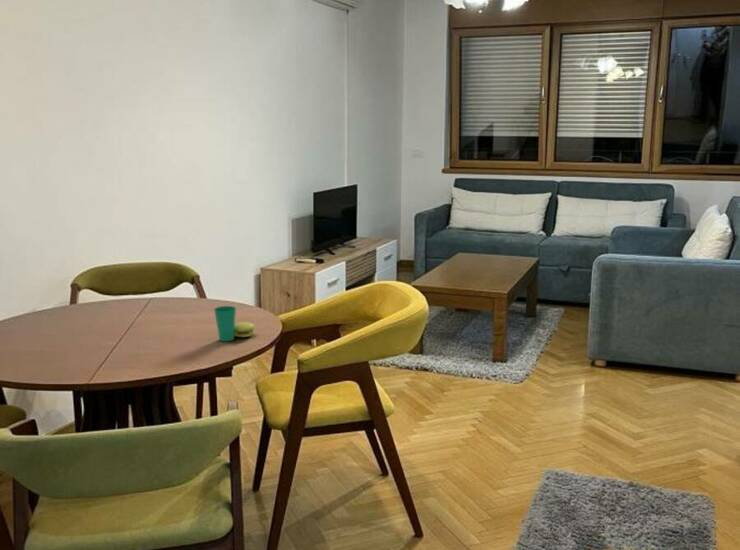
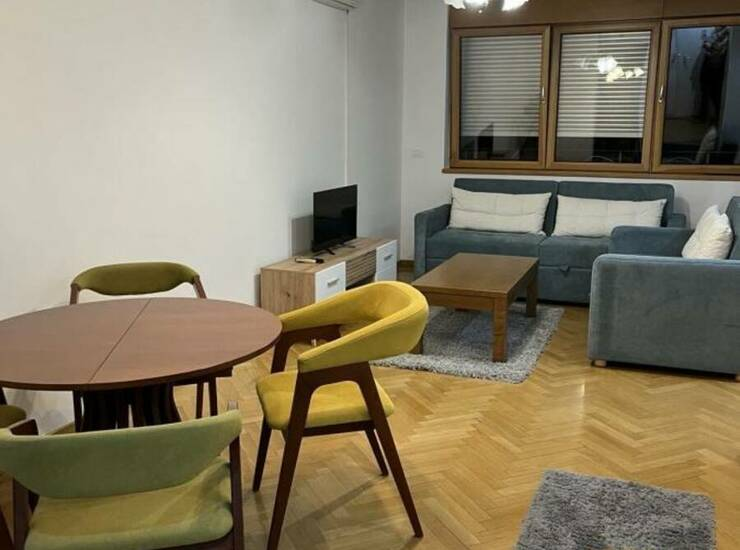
- cup [213,305,256,342]
